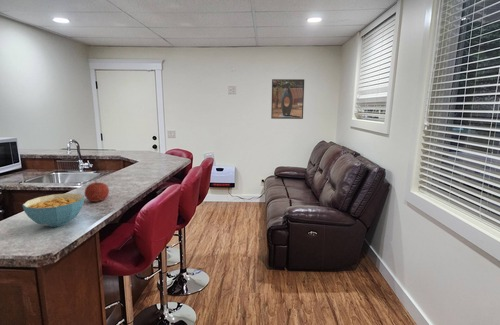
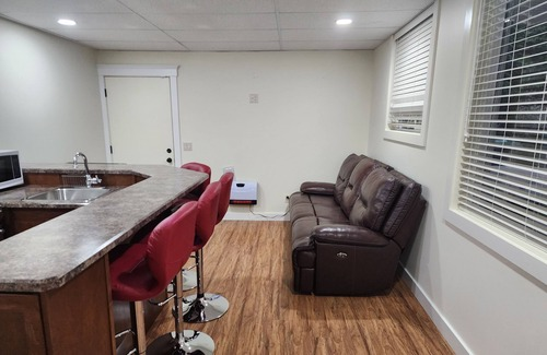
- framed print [270,78,305,120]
- cereal bowl [22,192,85,228]
- fruit [84,179,110,203]
